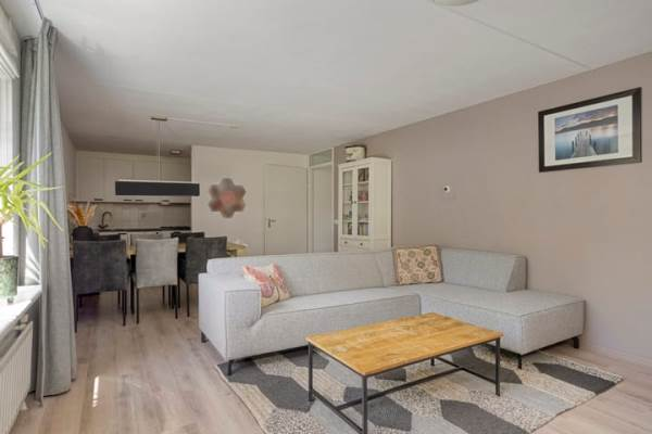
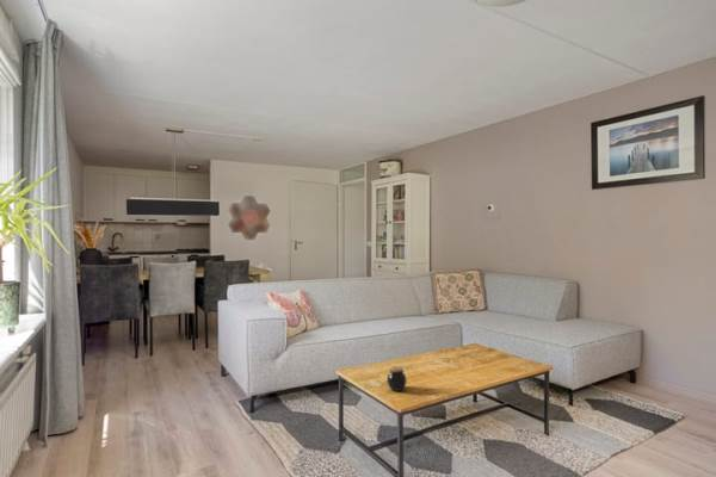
+ jar [385,365,408,392]
